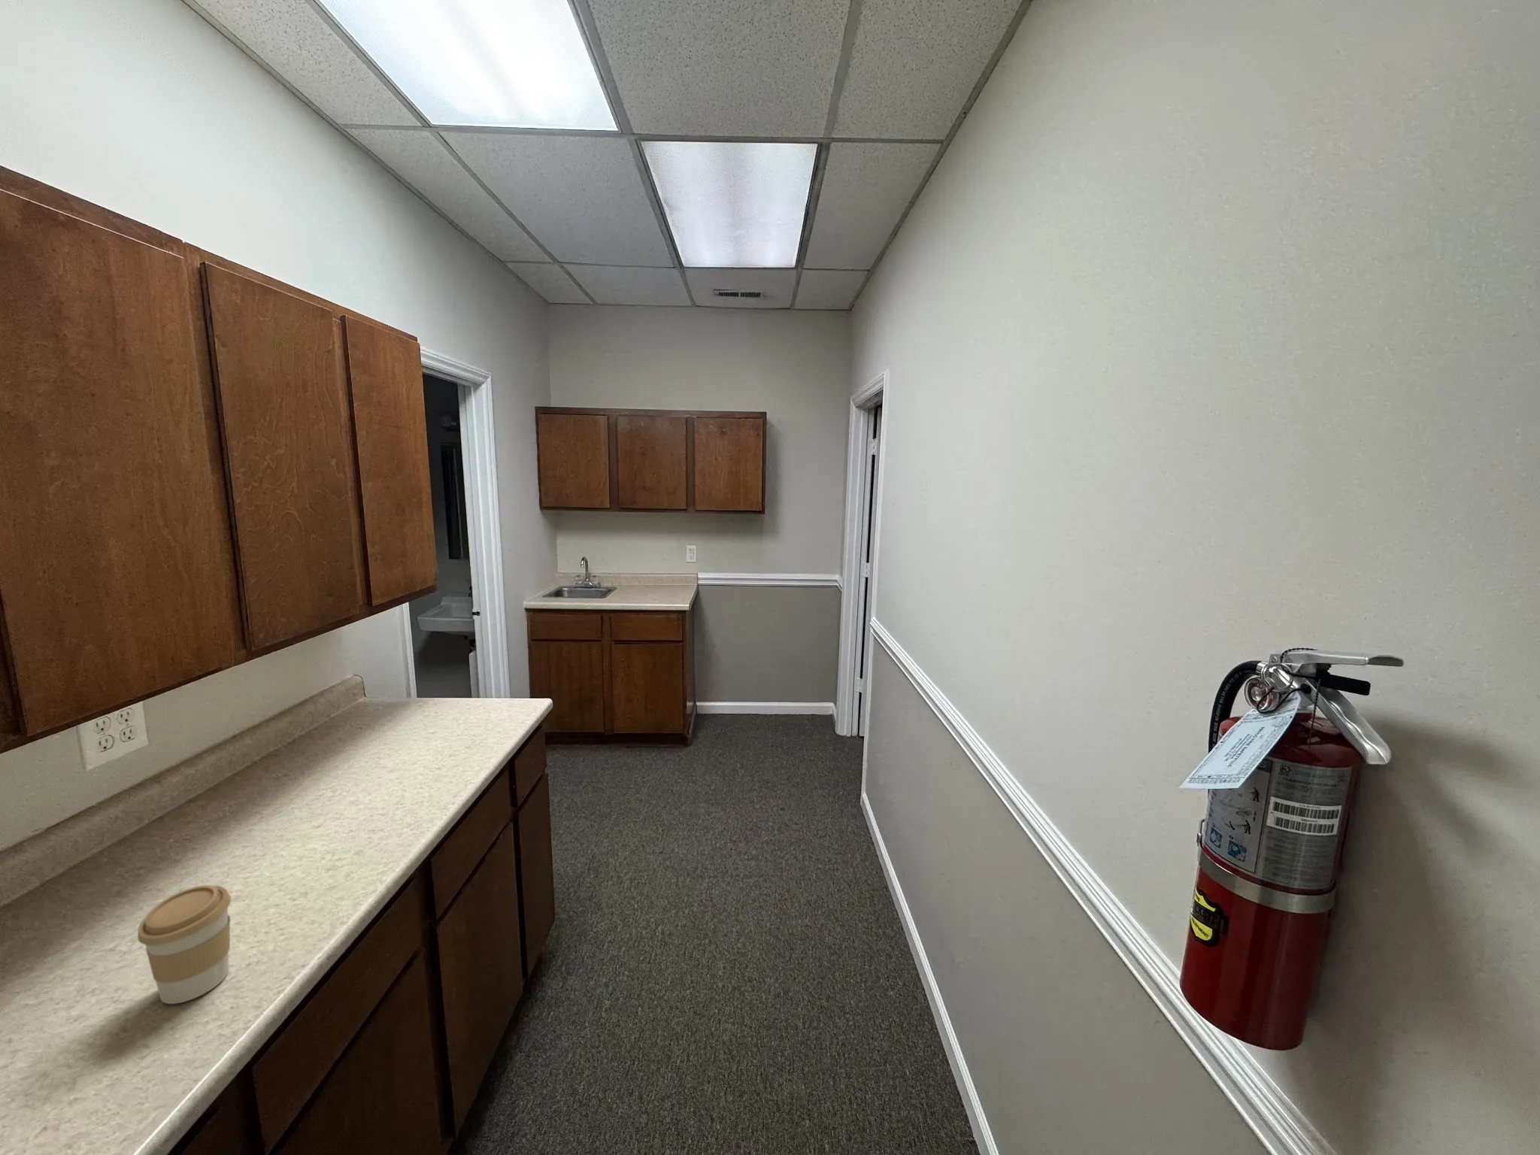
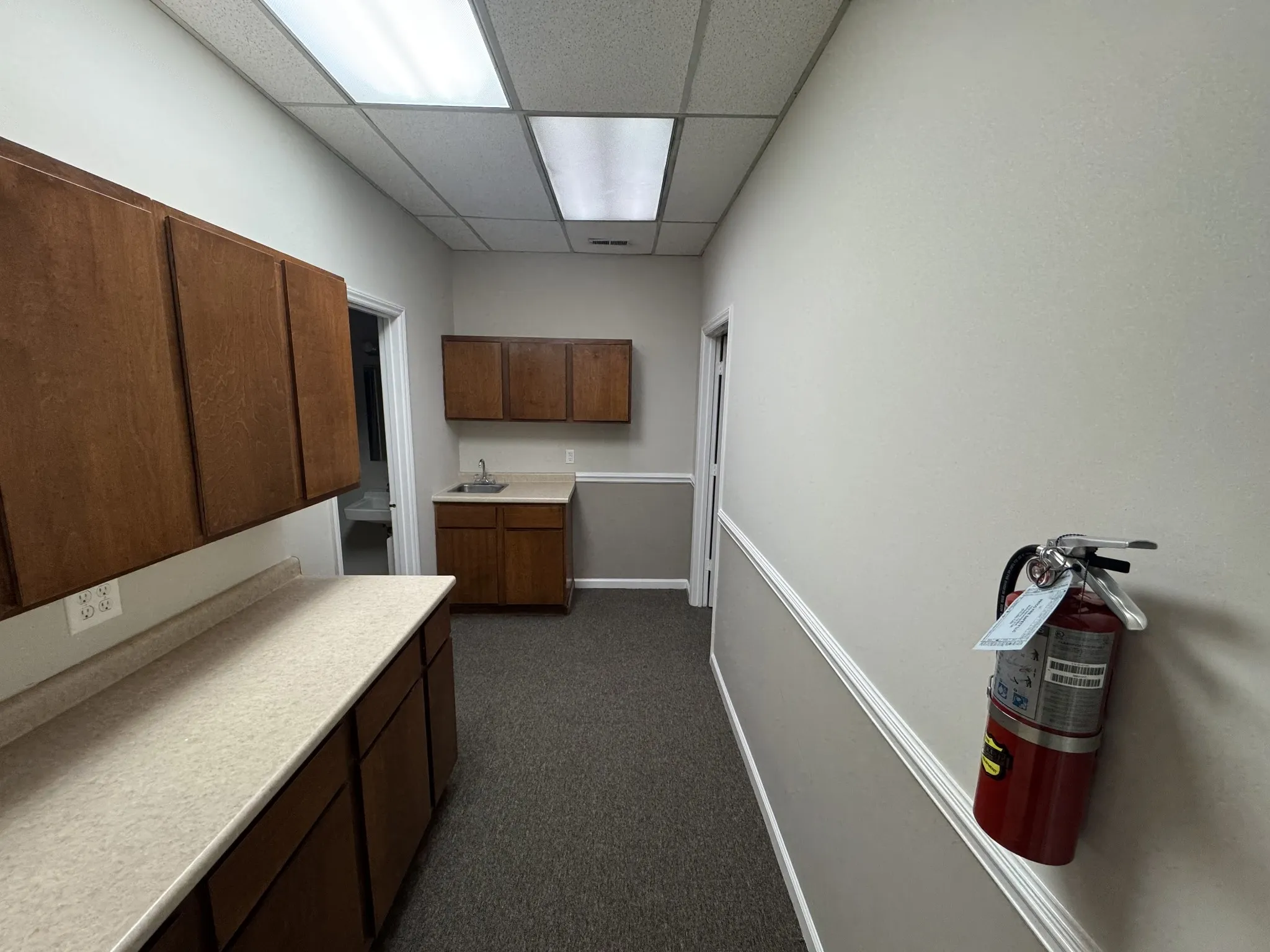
- coffee cup [137,884,232,1005]
